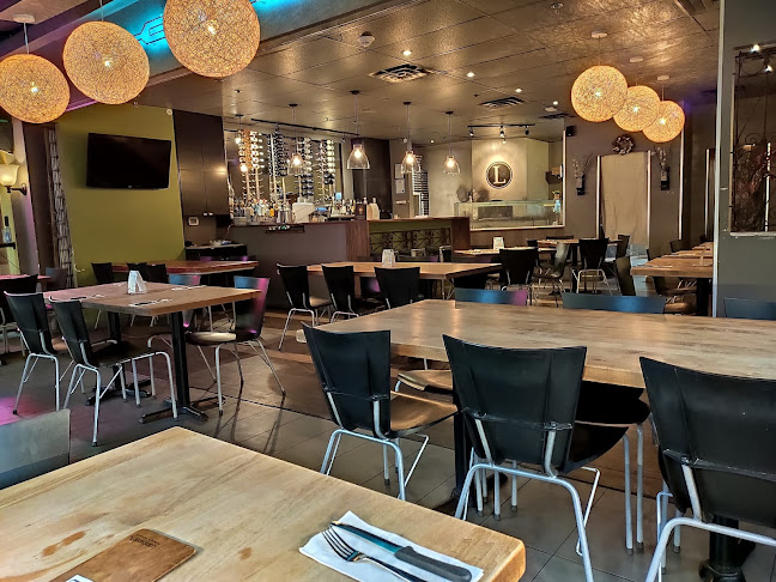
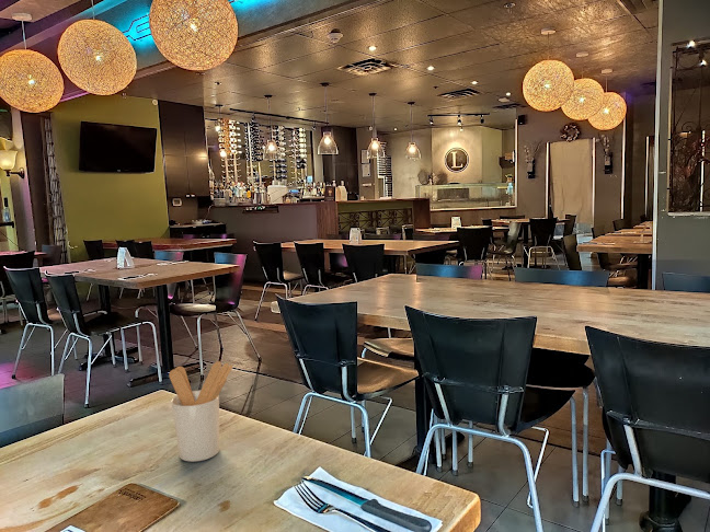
+ utensil holder [168,360,233,463]
